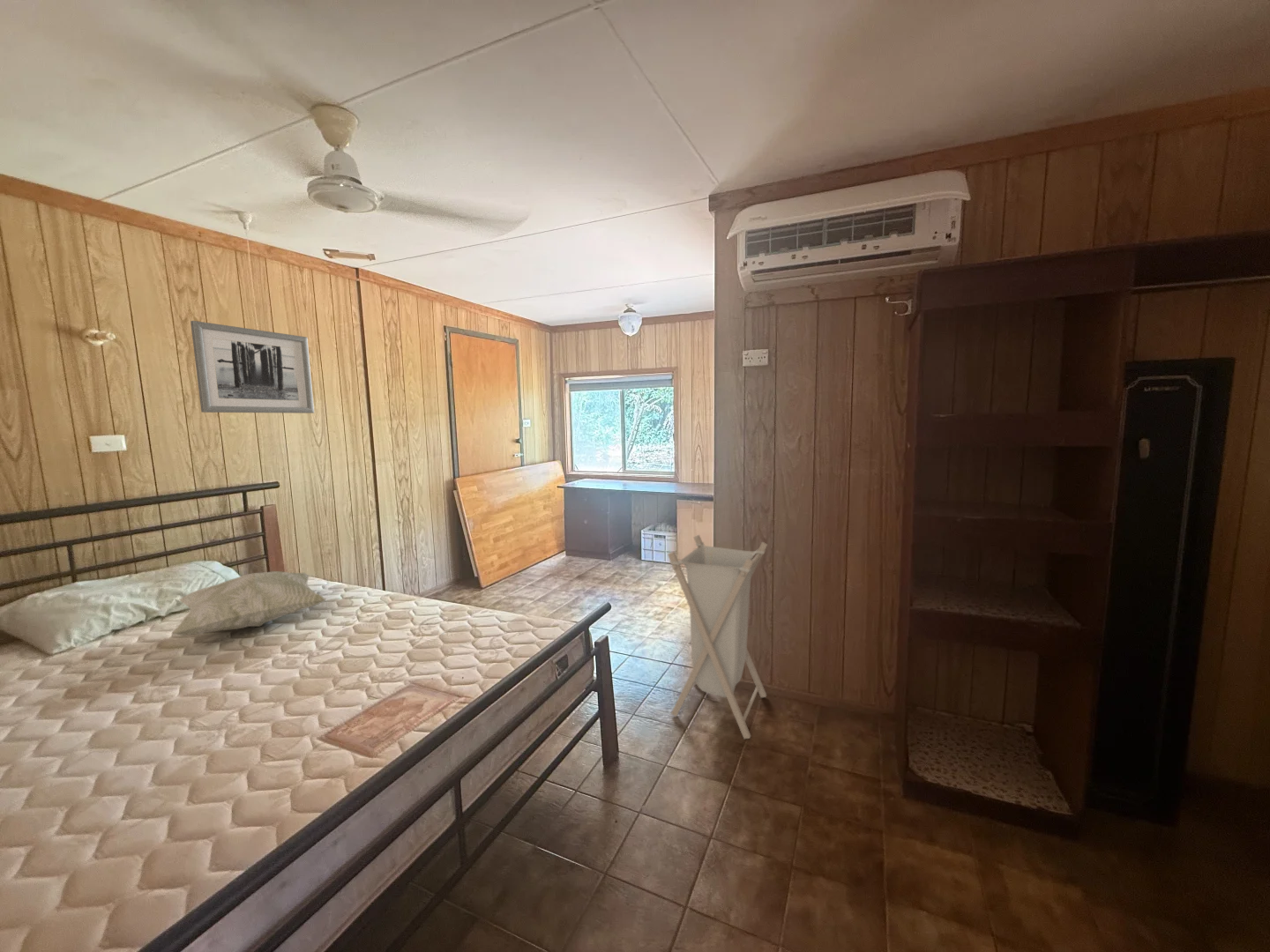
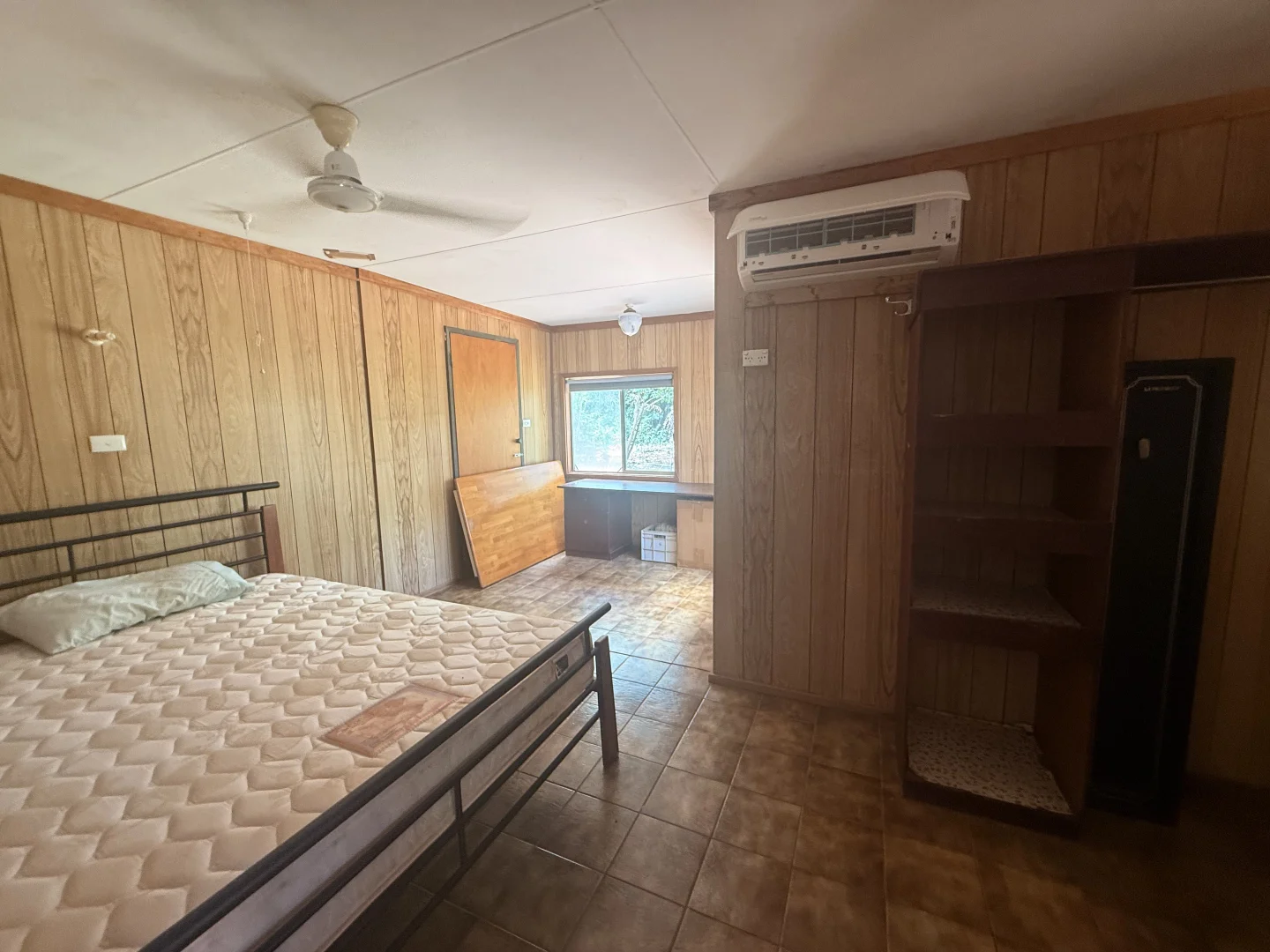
- laundry hamper [667,534,768,740]
- wall art [190,320,315,414]
- decorative pillow [171,570,327,636]
